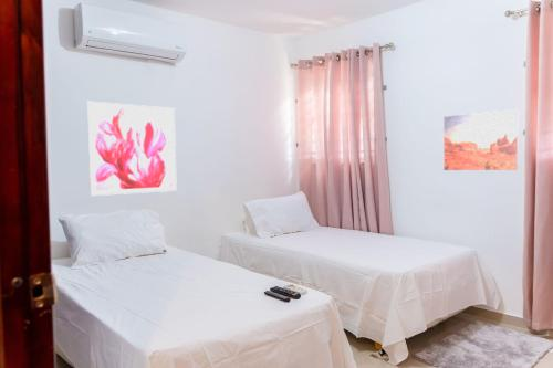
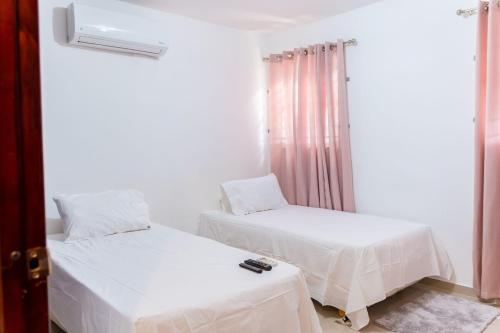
- wall art [444,108,519,171]
- wall art [86,101,178,197]
